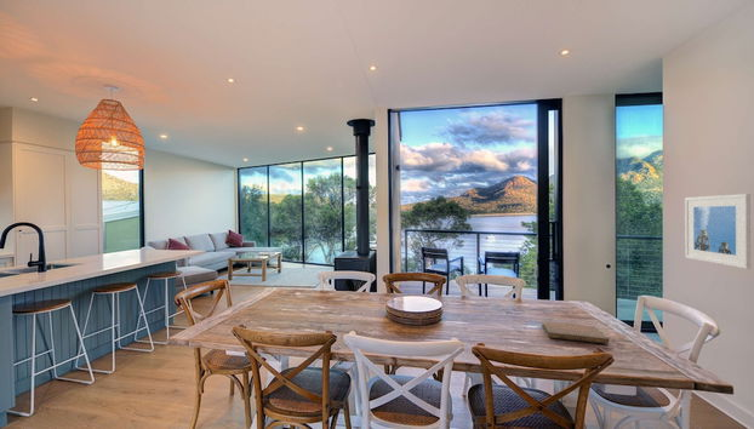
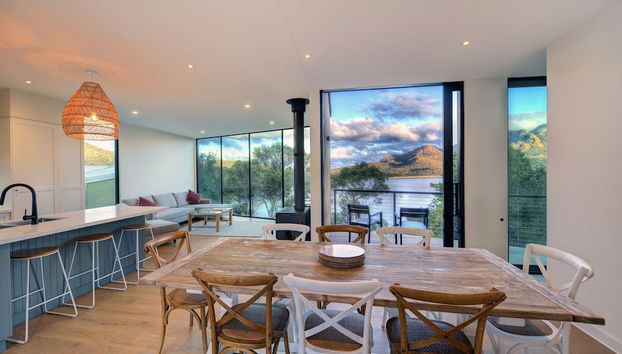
- notebook [541,320,610,345]
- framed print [684,193,752,270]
